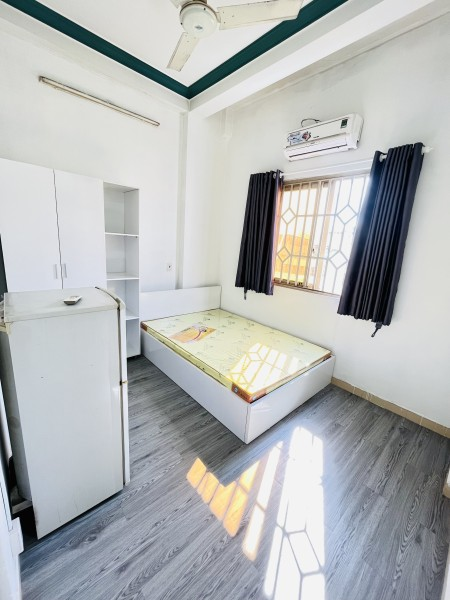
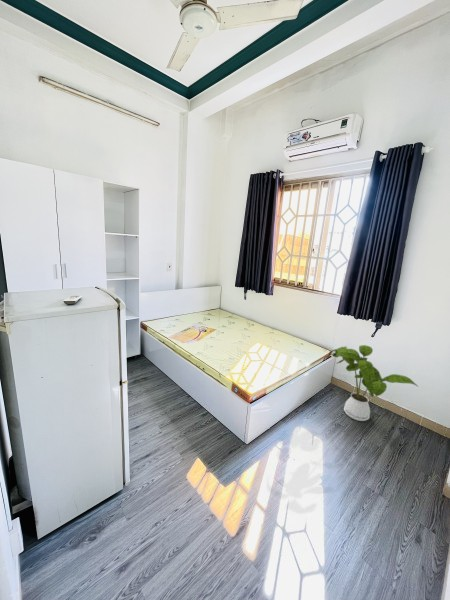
+ house plant [328,344,419,422]
